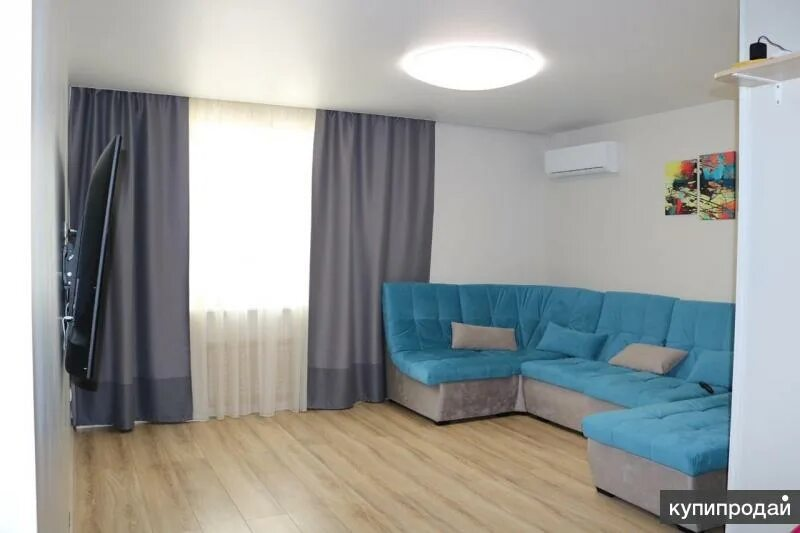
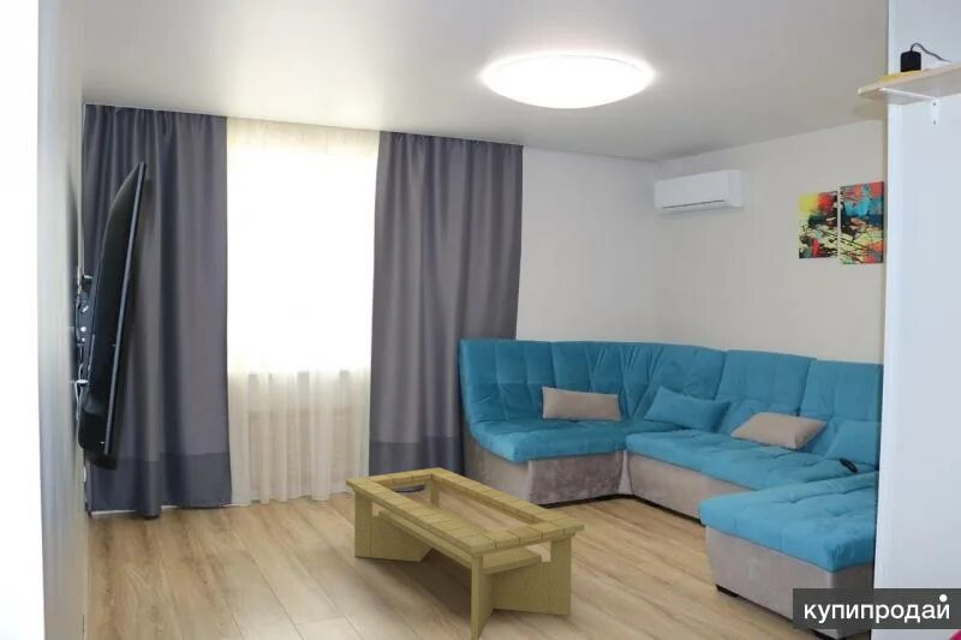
+ coffee table [345,466,585,640]
